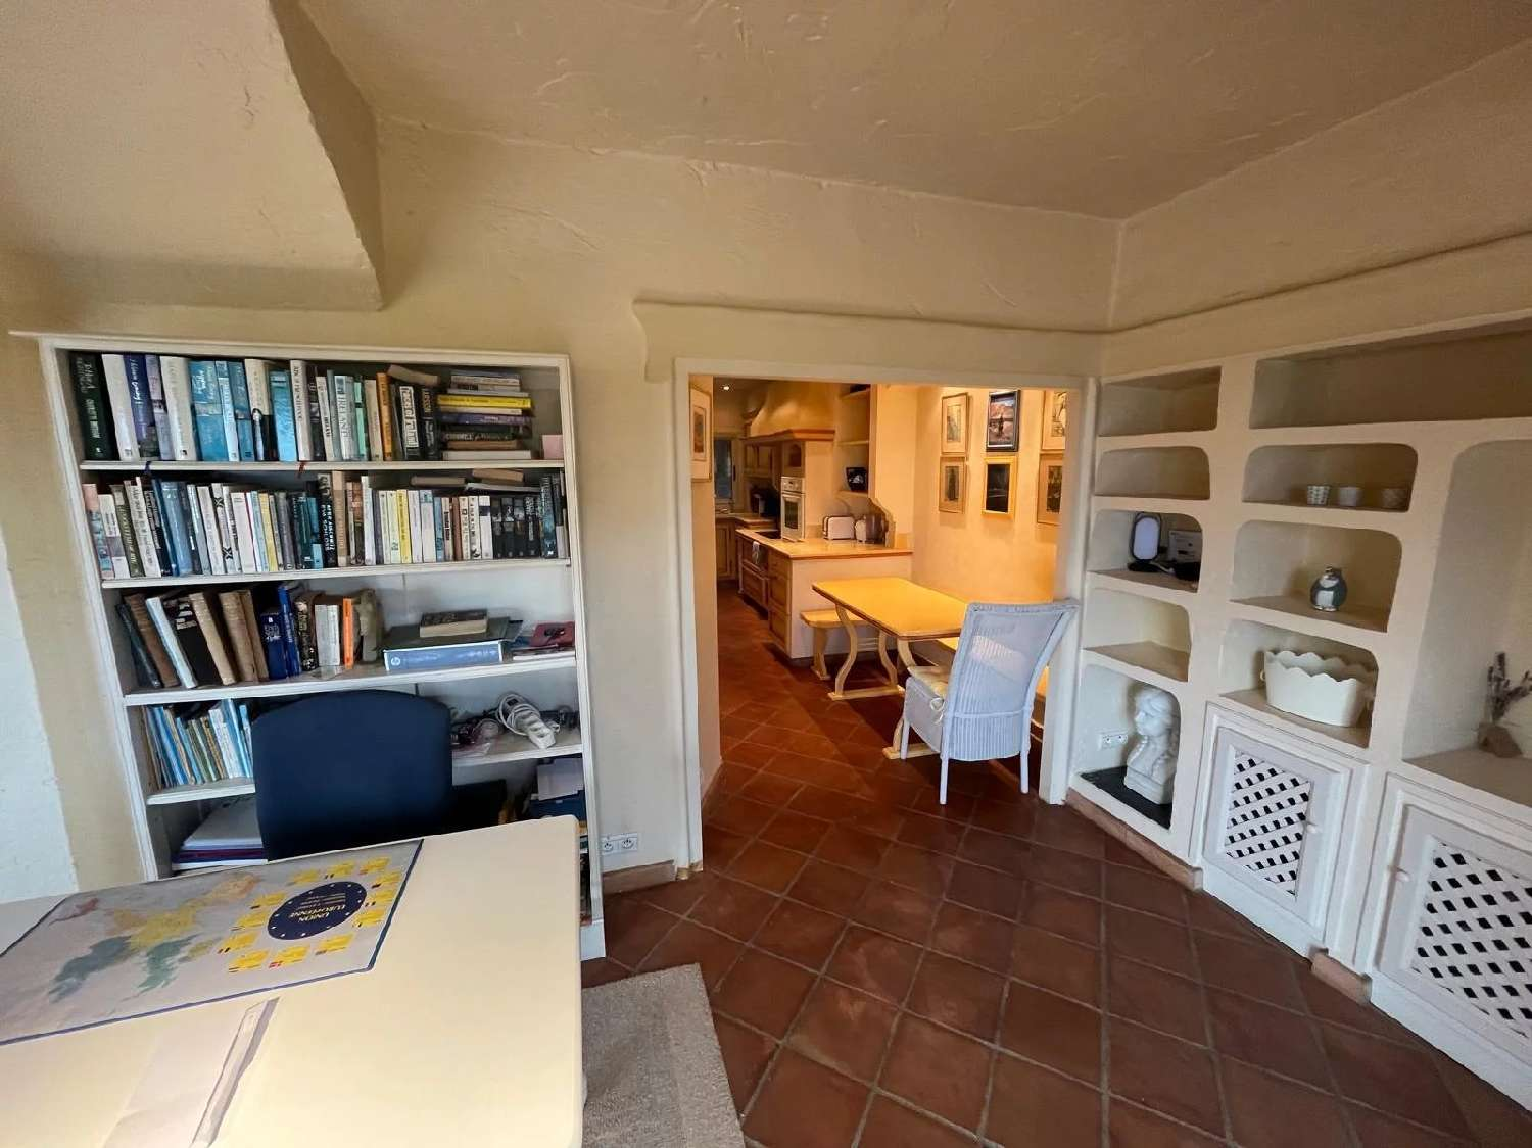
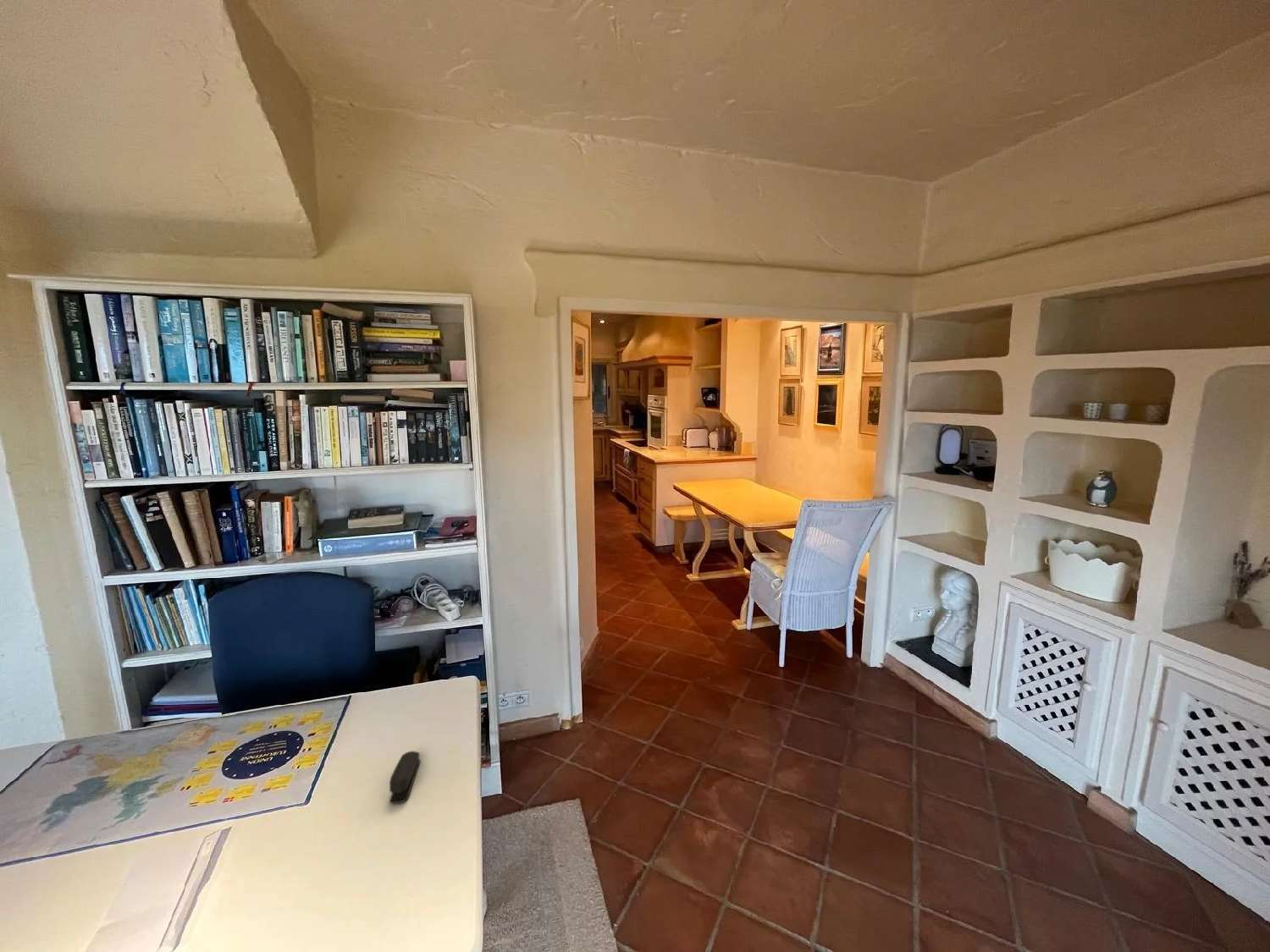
+ stapler [389,751,422,805]
